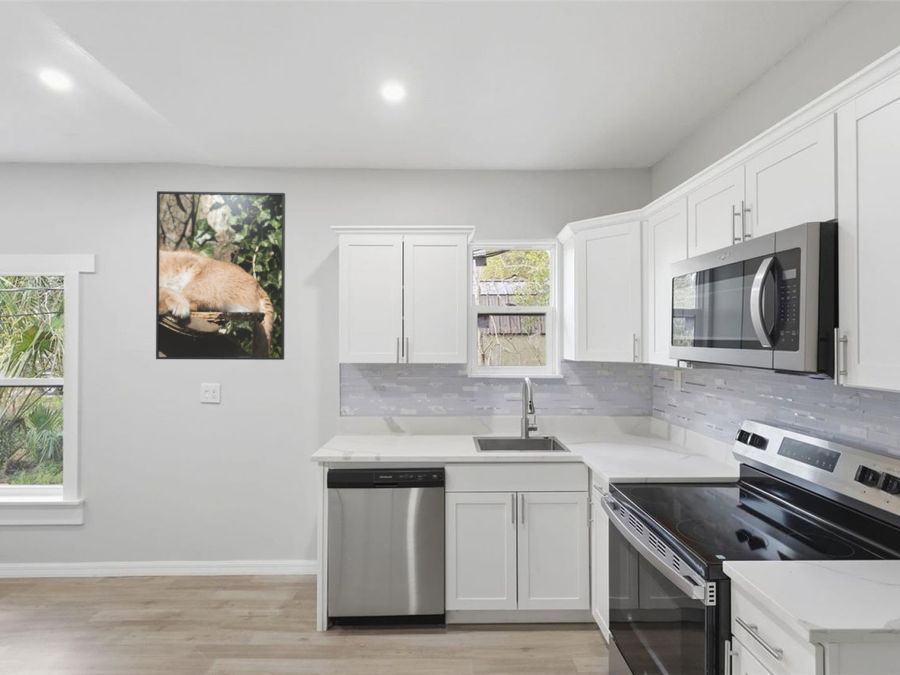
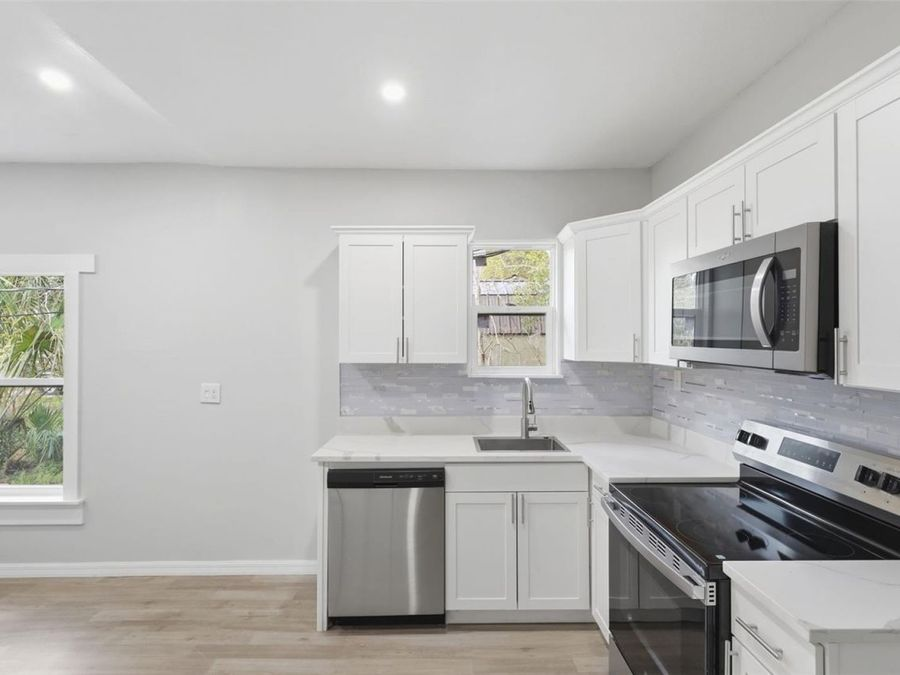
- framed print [155,190,286,361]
